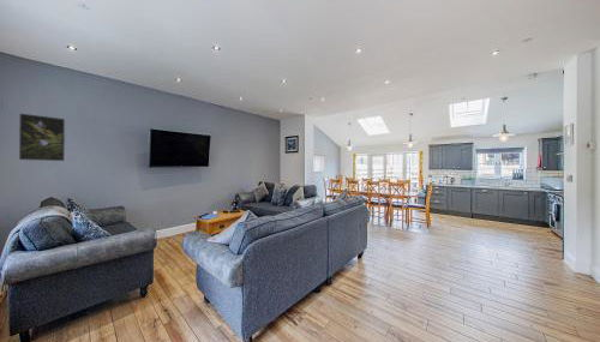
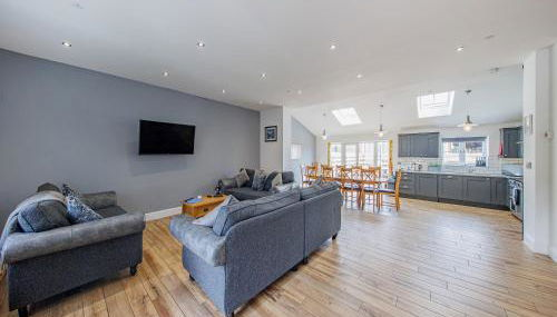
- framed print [18,113,66,162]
